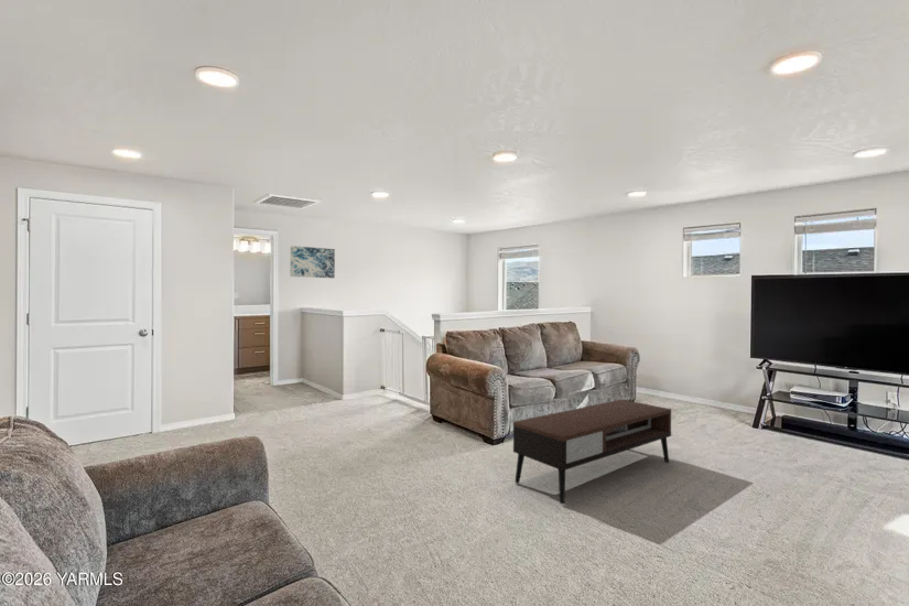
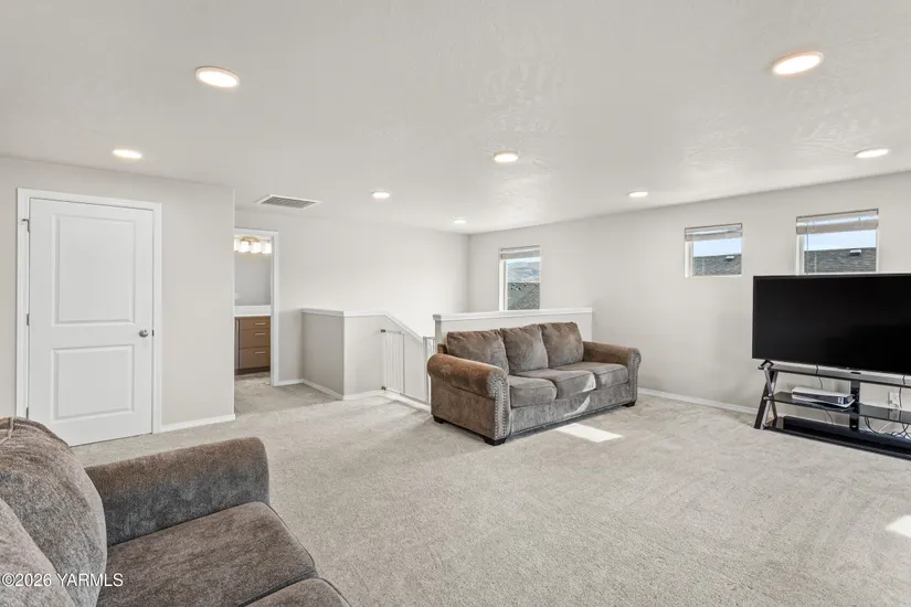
- wall art [289,245,336,279]
- coffee table [512,399,672,505]
